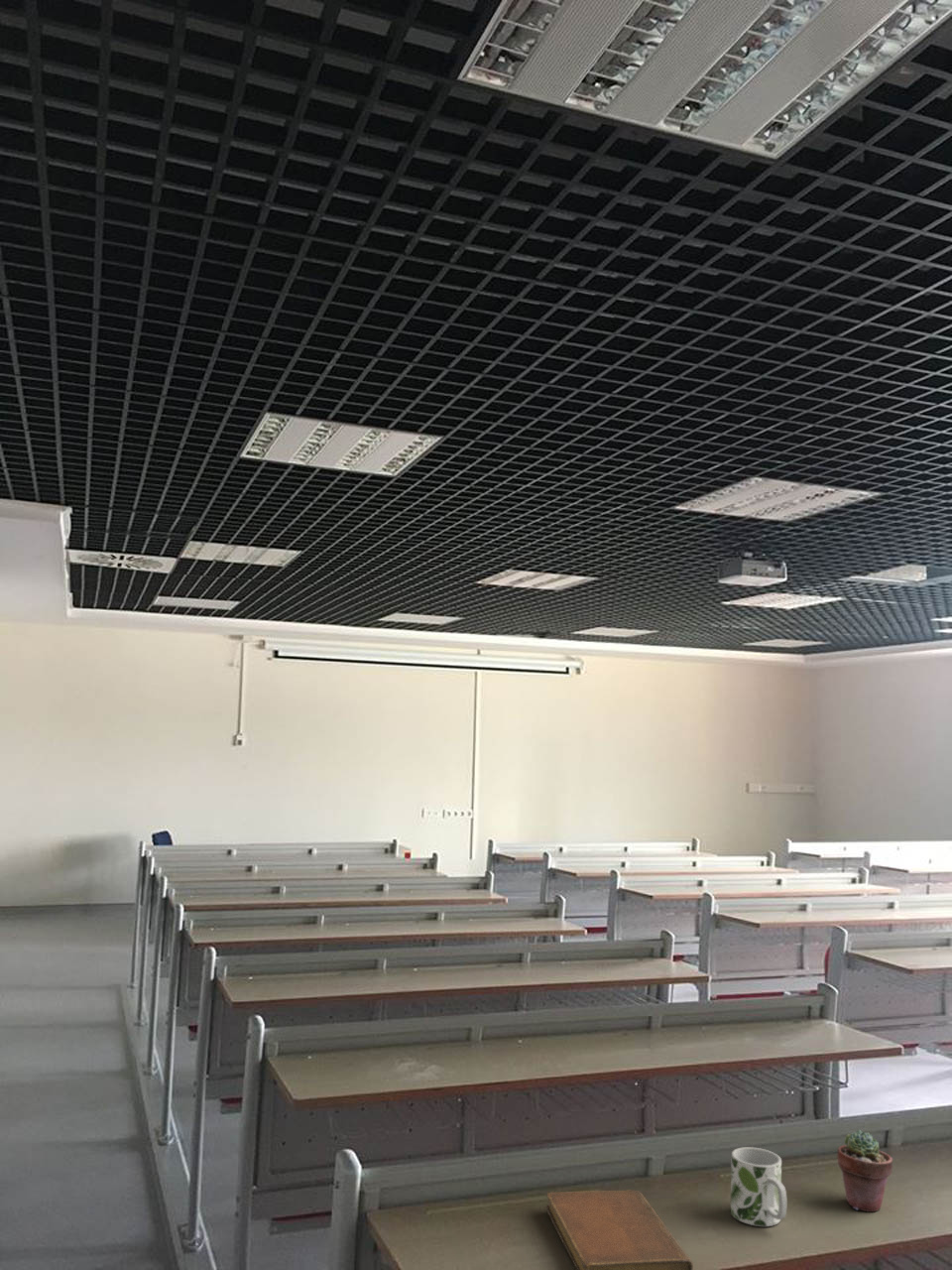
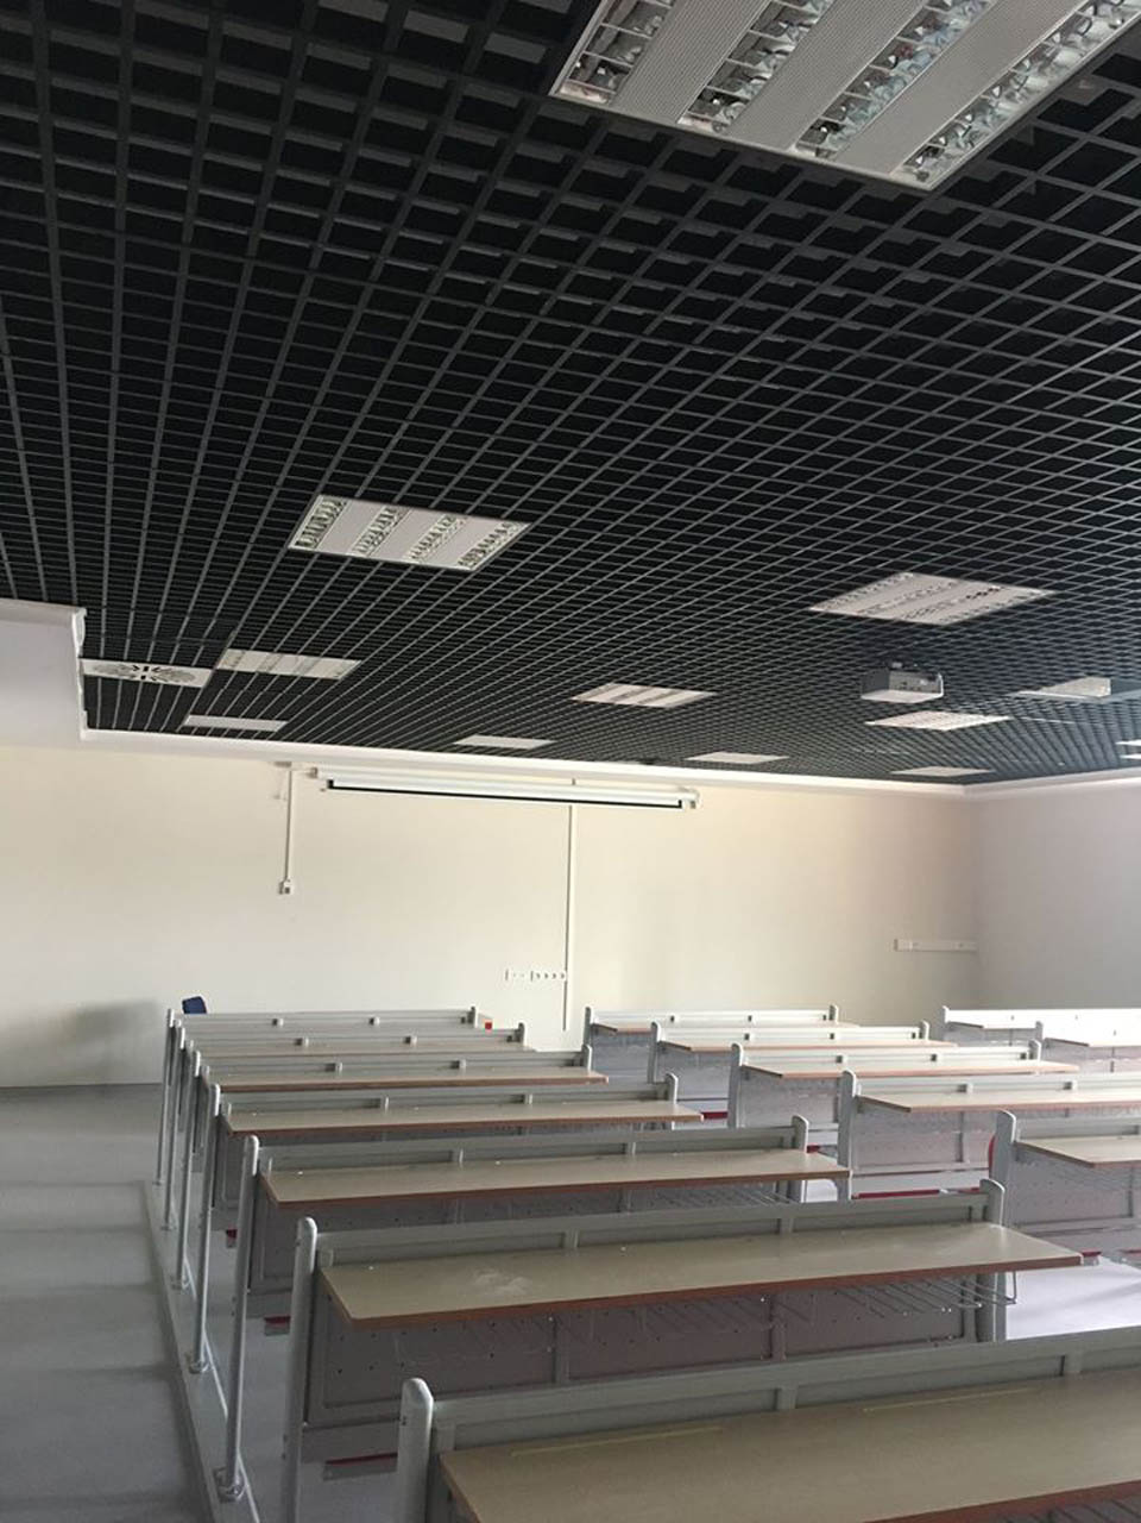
- potted succulent [836,1129,893,1212]
- notebook [545,1190,694,1270]
- mug [730,1146,787,1227]
